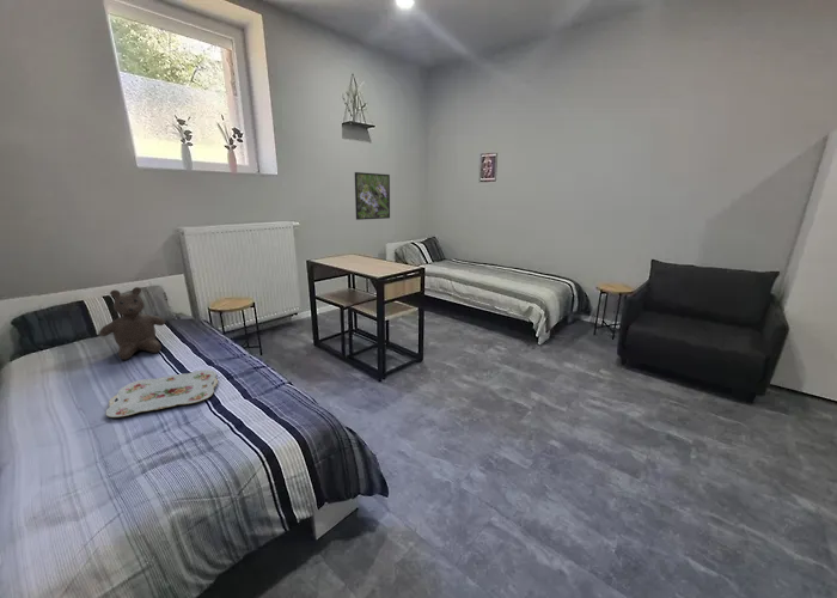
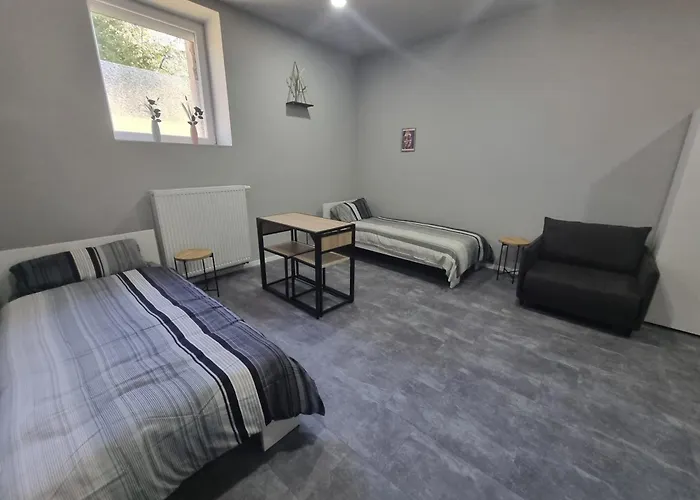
- teddy bear [98,286,166,361]
- serving tray [104,368,219,419]
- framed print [354,171,391,221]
